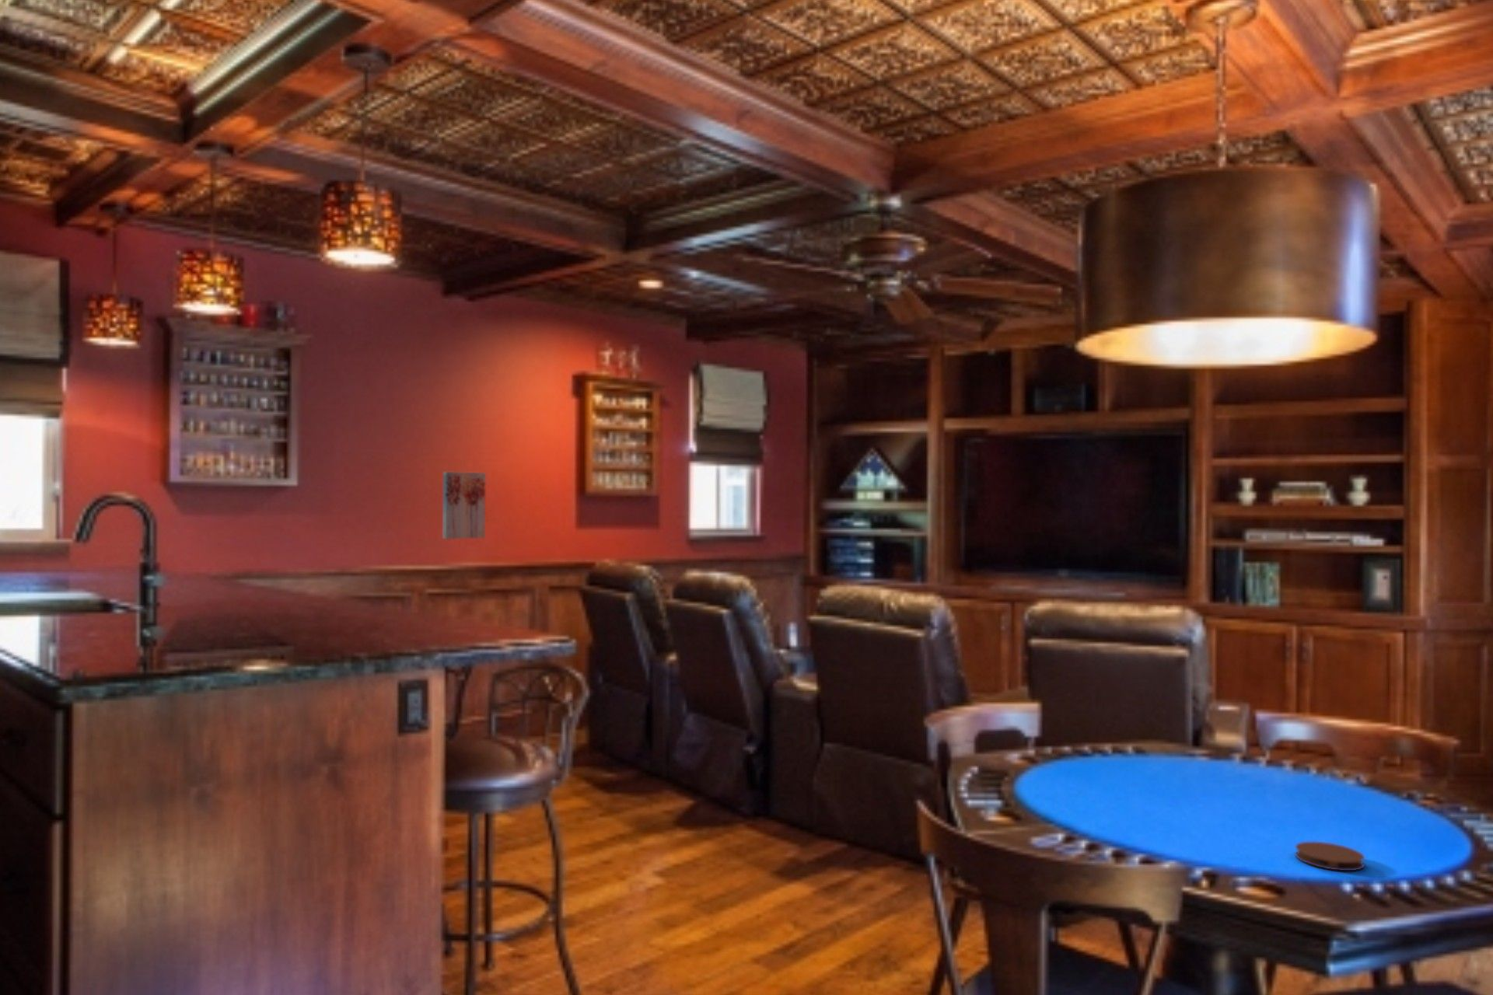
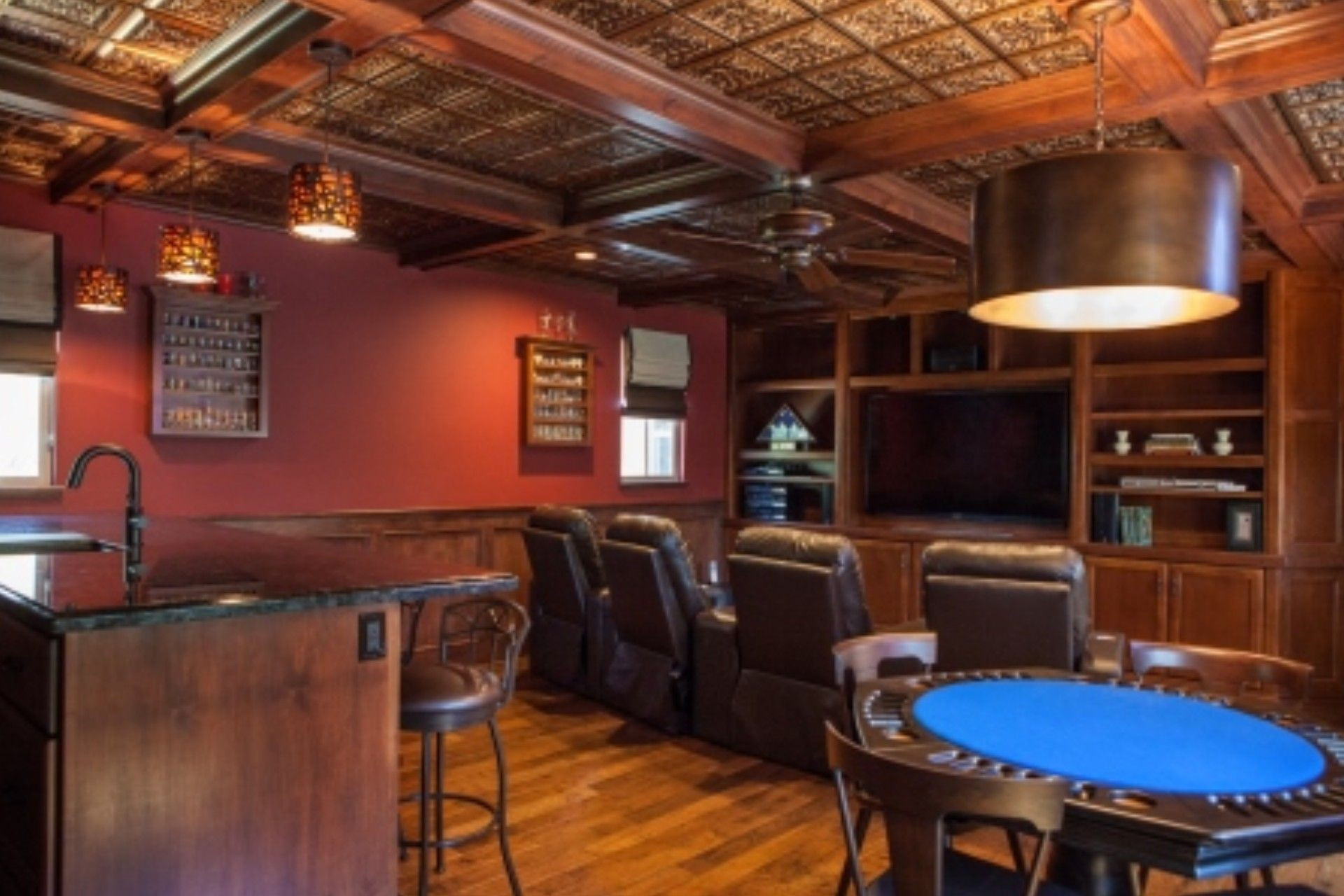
- coaster [1295,841,1365,872]
- wall art [442,471,487,540]
